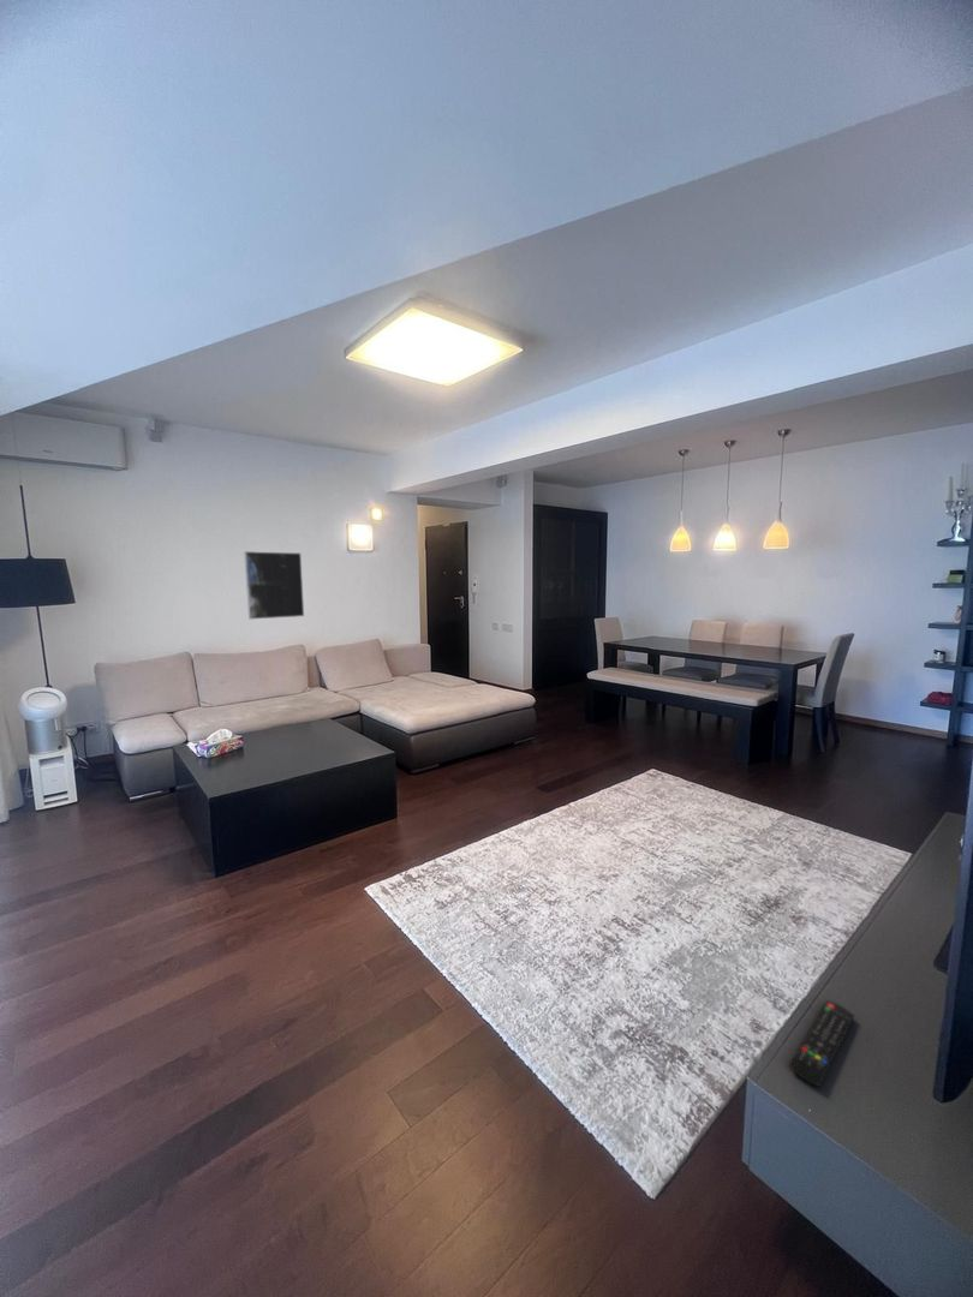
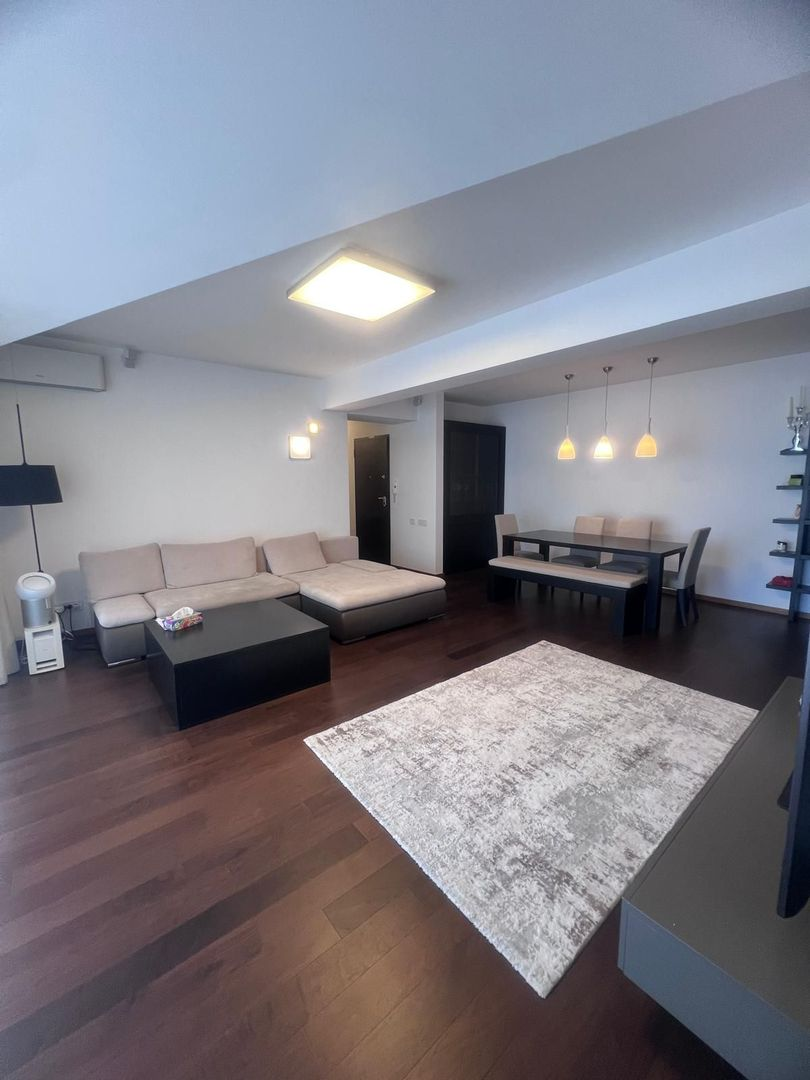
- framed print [243,550,305,621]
- remote control [788,999,855,1088]
